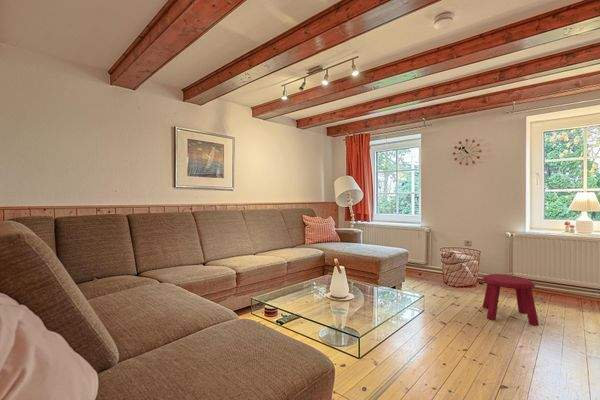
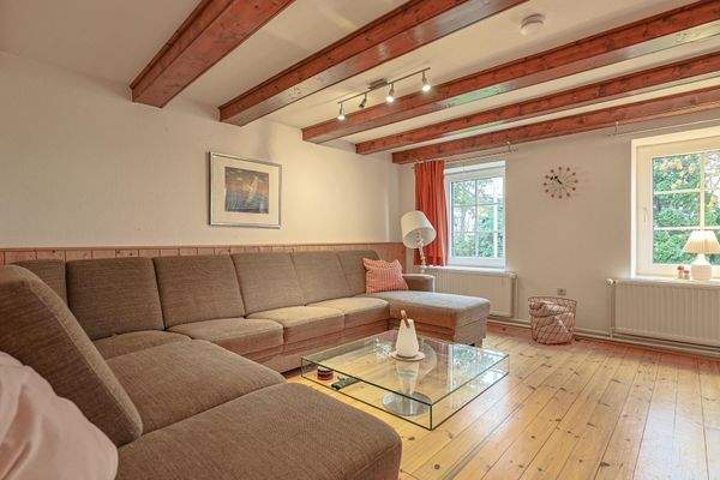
- stool [481,273,540,327]
